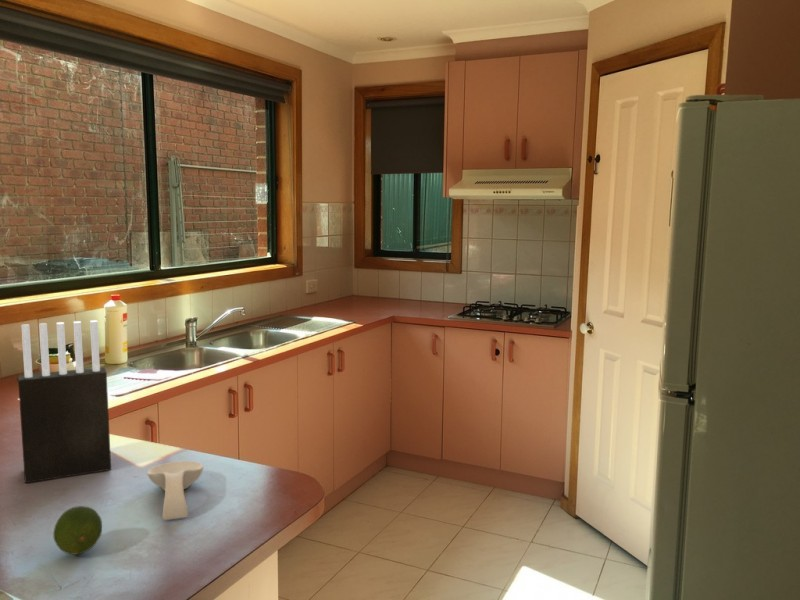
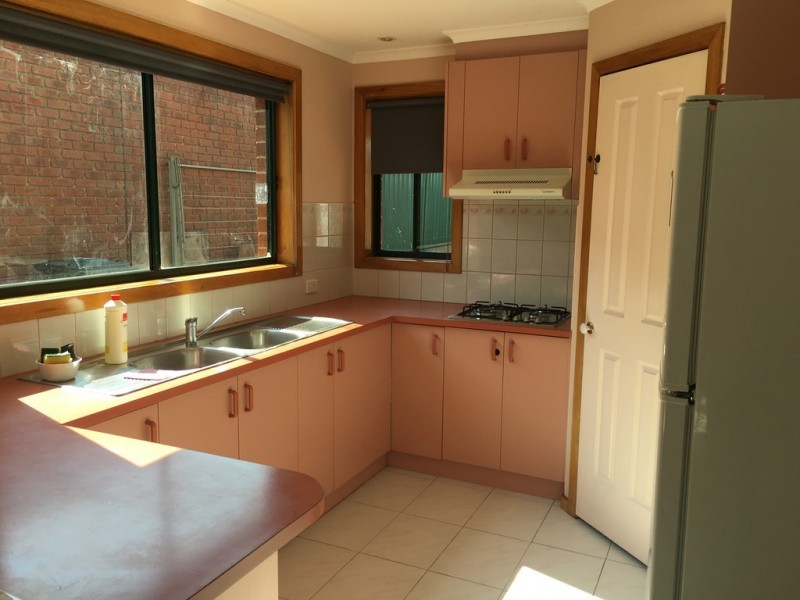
- fruit [52,505,103,556]
- spoon rest [146,460,204,521]
- knife block [17,319,112,484]
